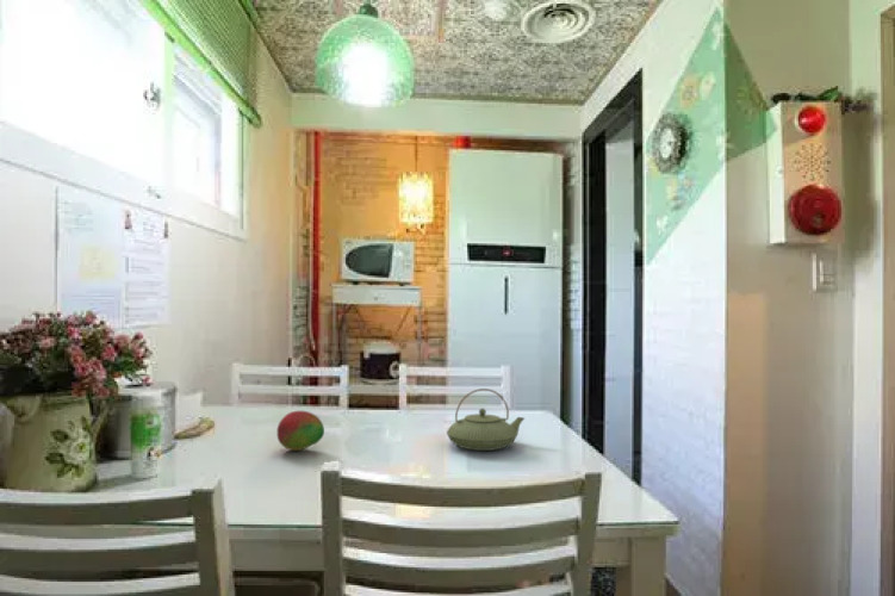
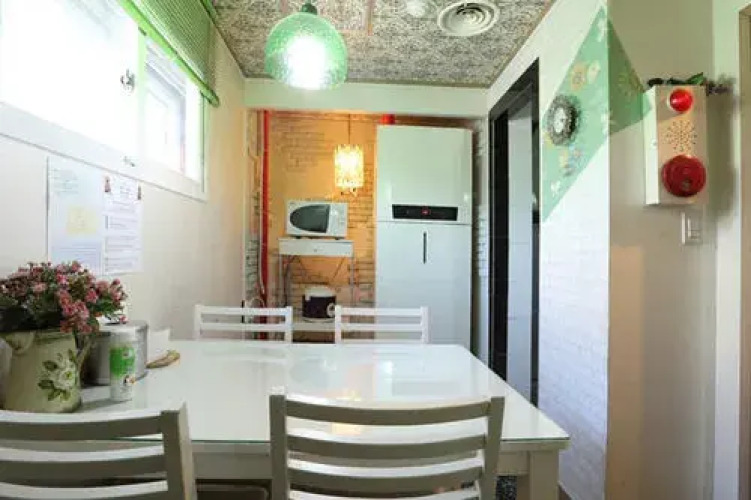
- fruit [276,410,325,452]
- teapot [446,387,526,452]
